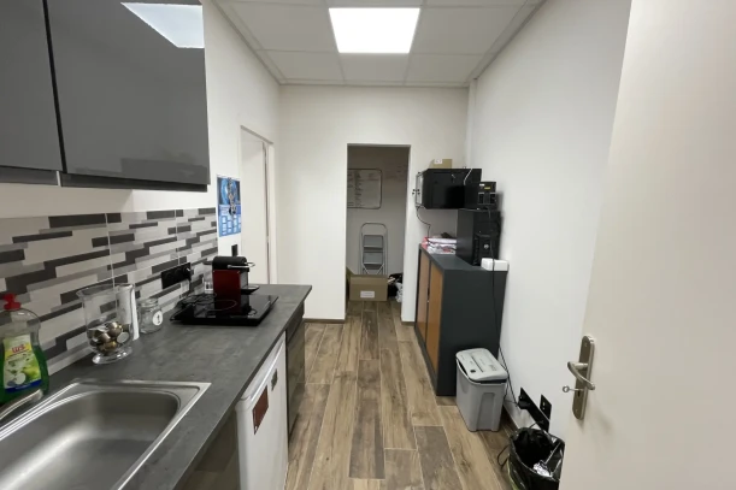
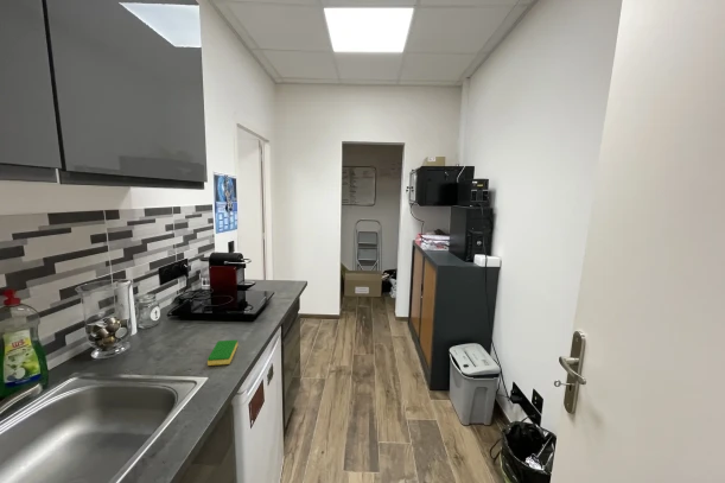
+ dish sponge [206,338,239,367]
